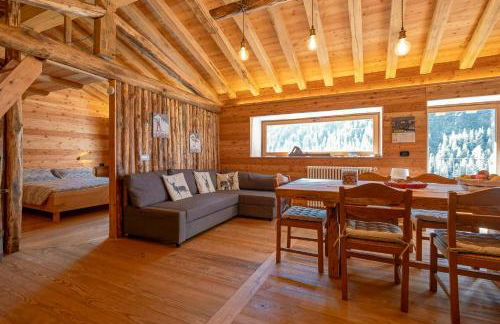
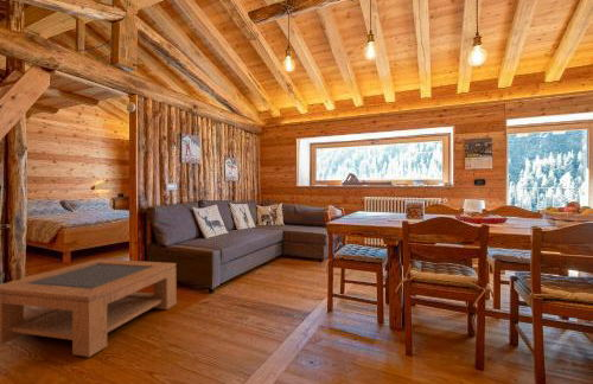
+ coffee table [0,258,178,358]
